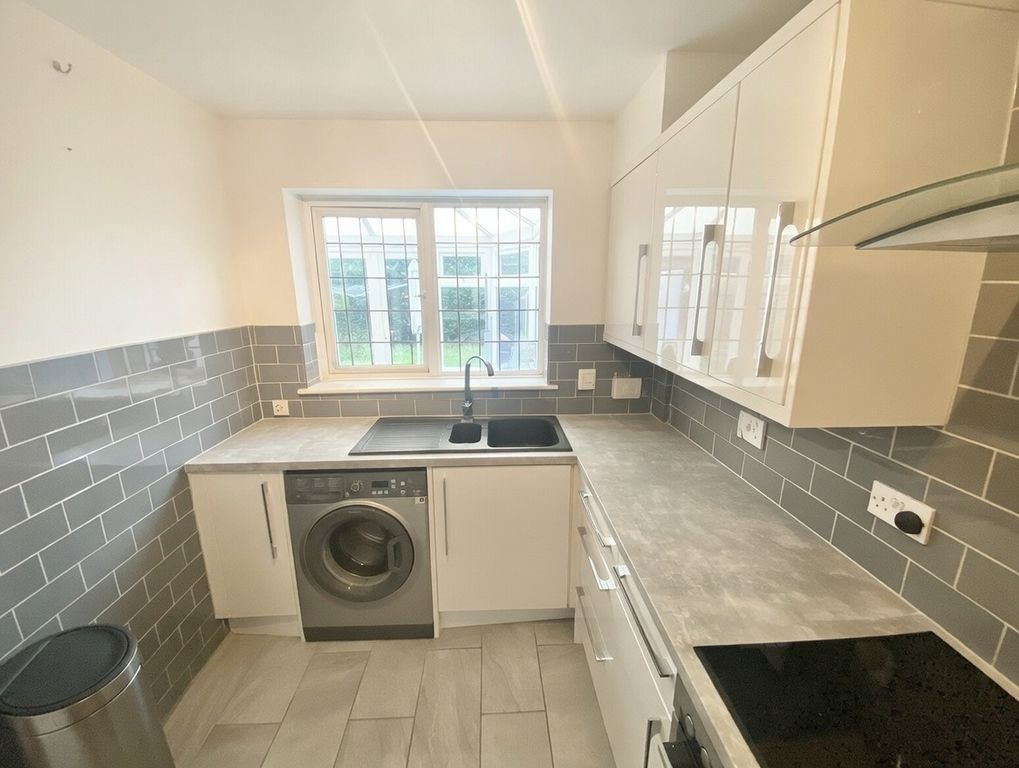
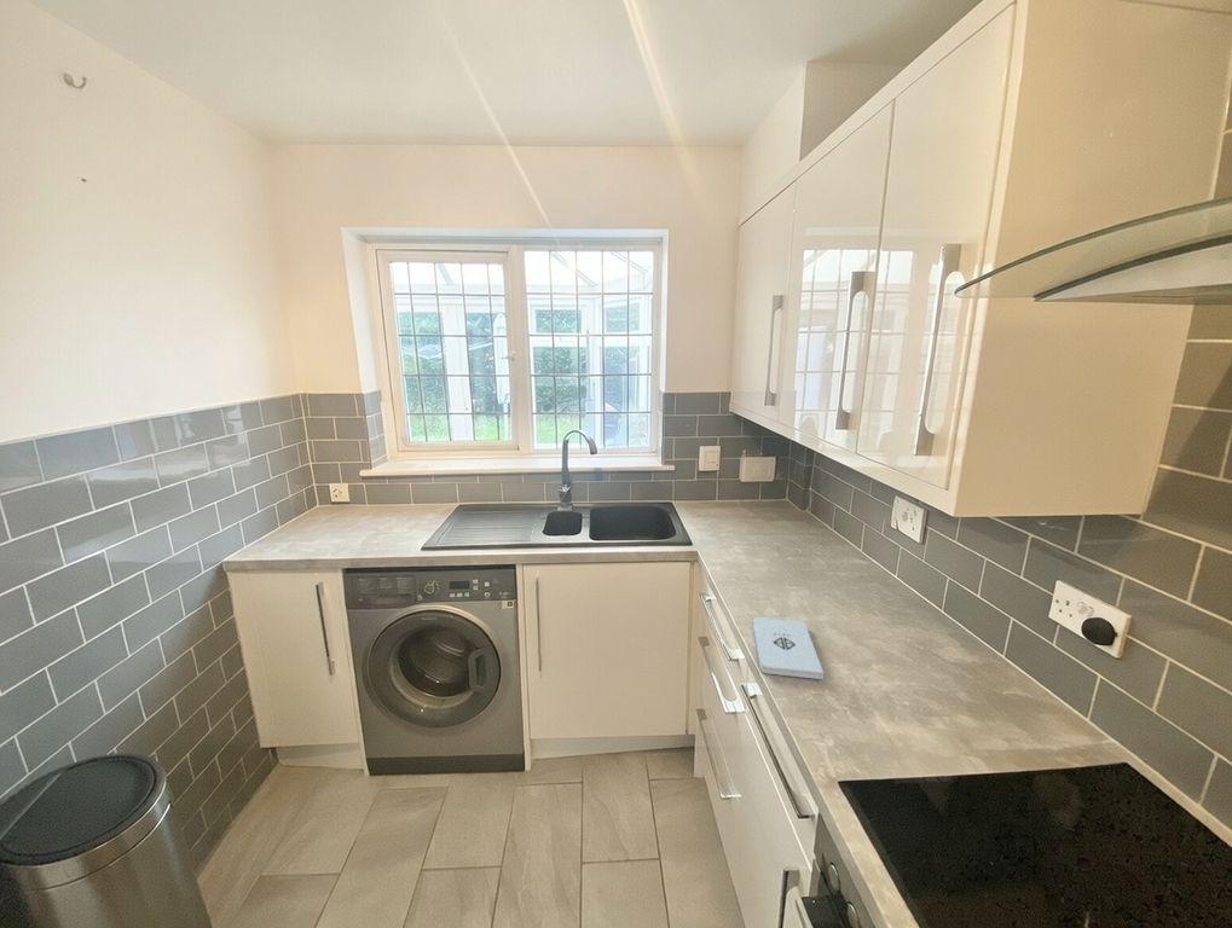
+ notepad [752,616,825,680]
